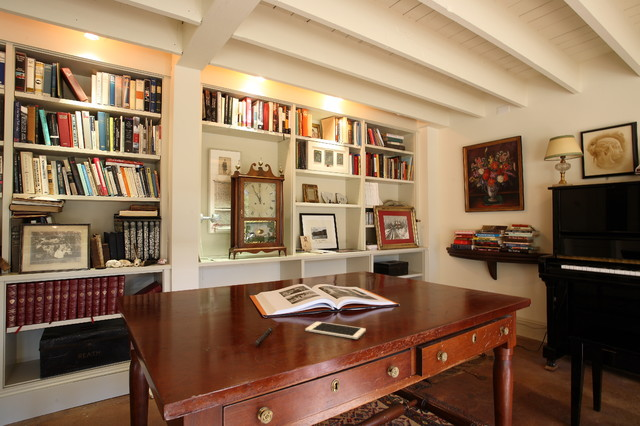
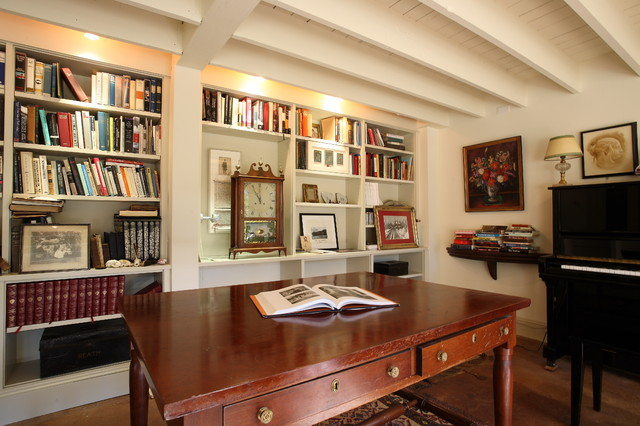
- cell phone [304,321,367,340]
- pen [254,326,273,346]
